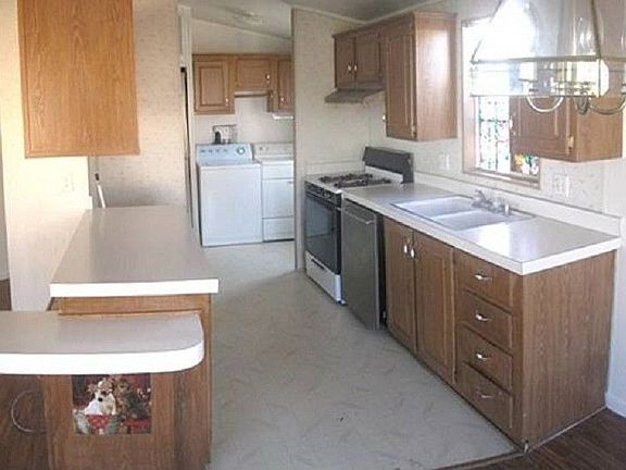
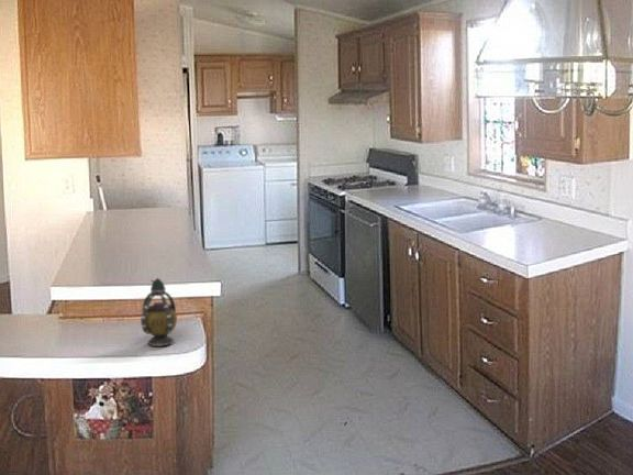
+ teapot [140,277,178,347]
